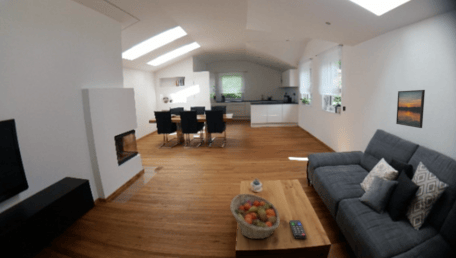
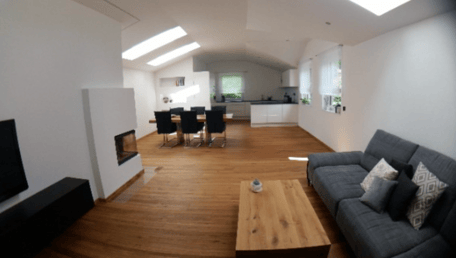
- fruit basket [229,193,281,240]
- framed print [395,89,426,129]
- remote control [289,219,307,240]
